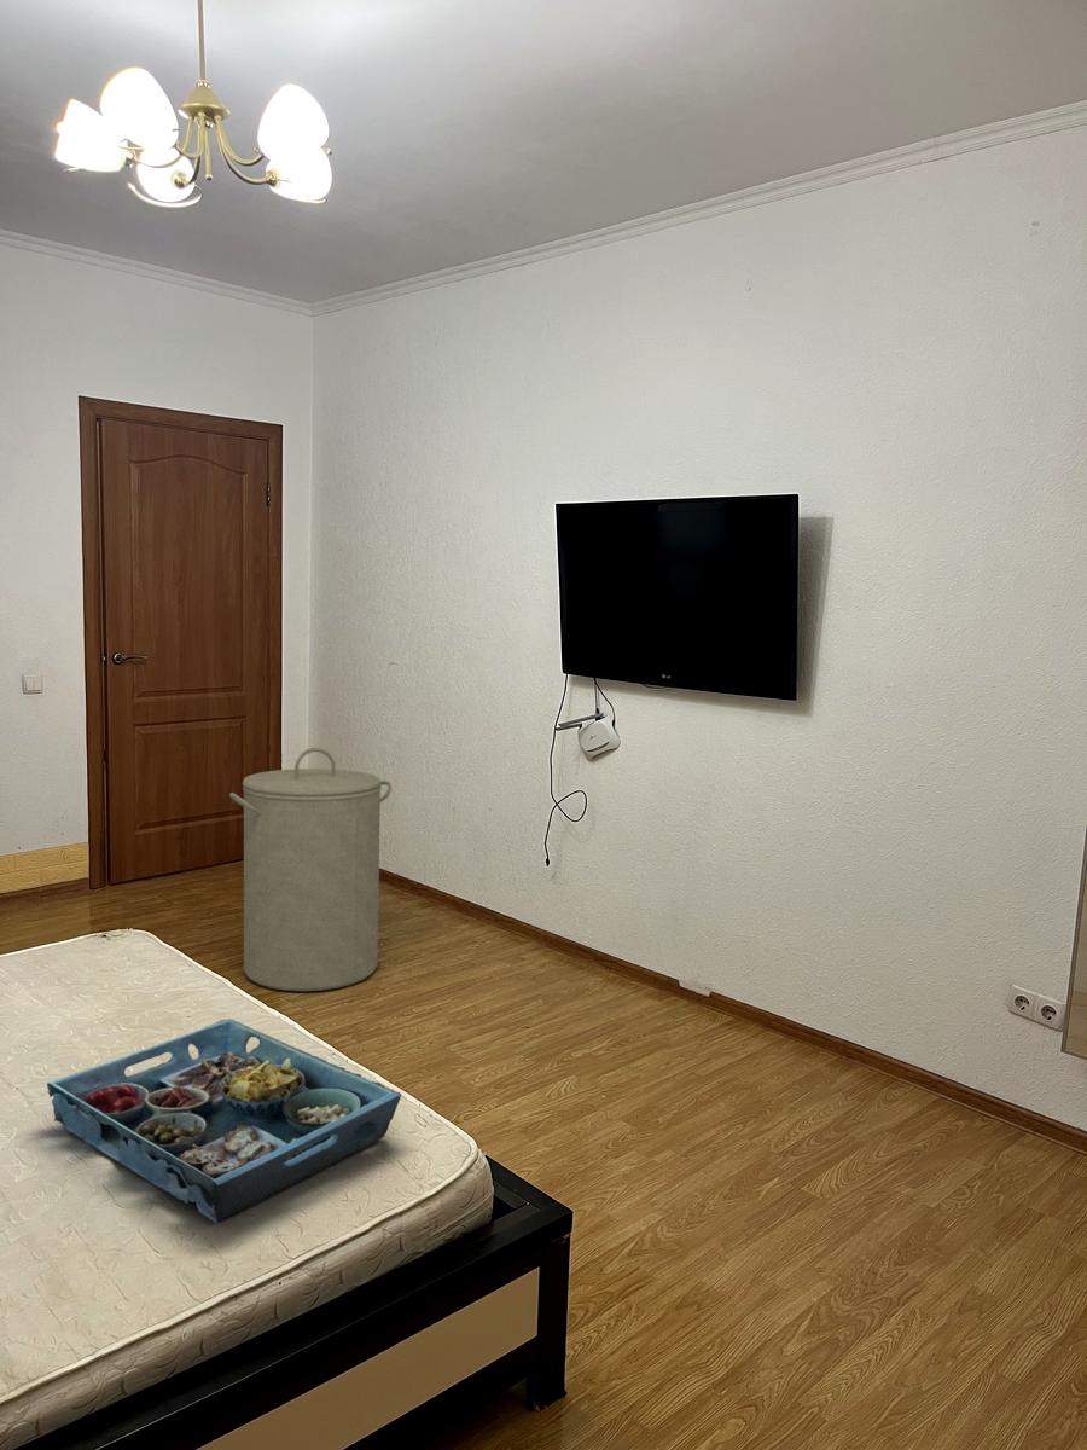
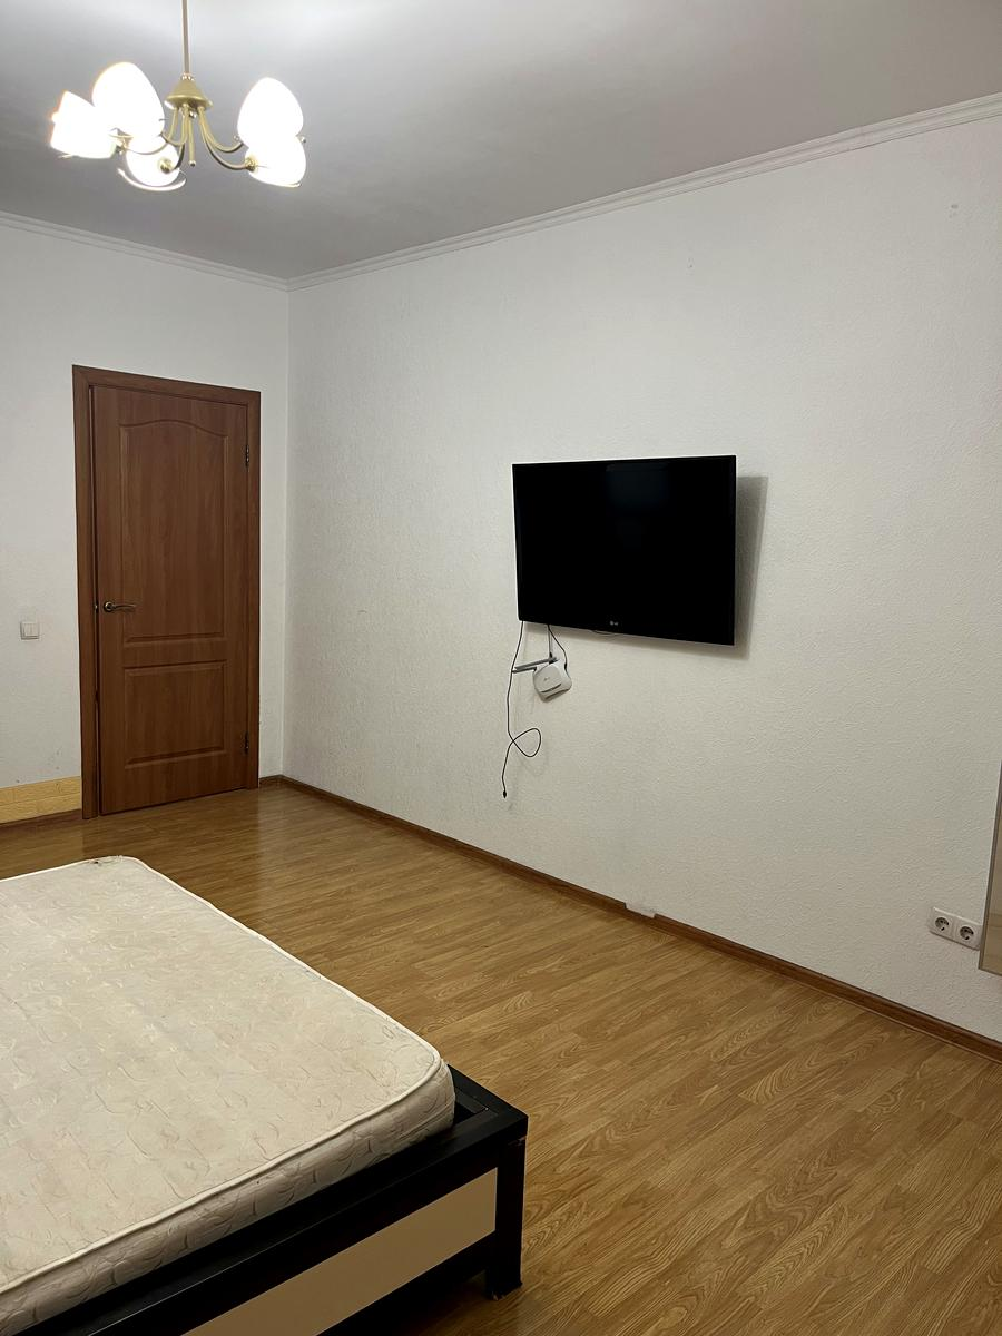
- laundry hamper [228,747,393,992]
- serving tray [46,1017,402,1224]
